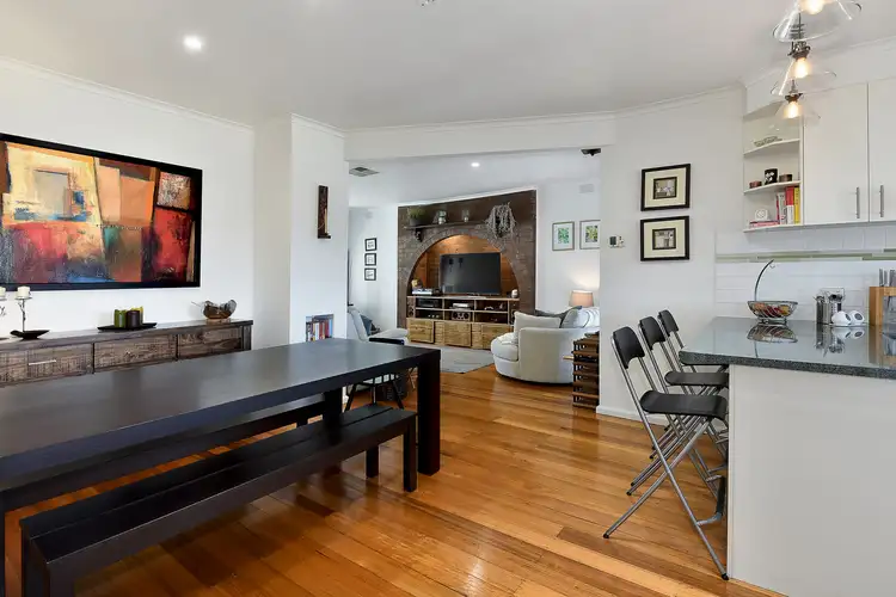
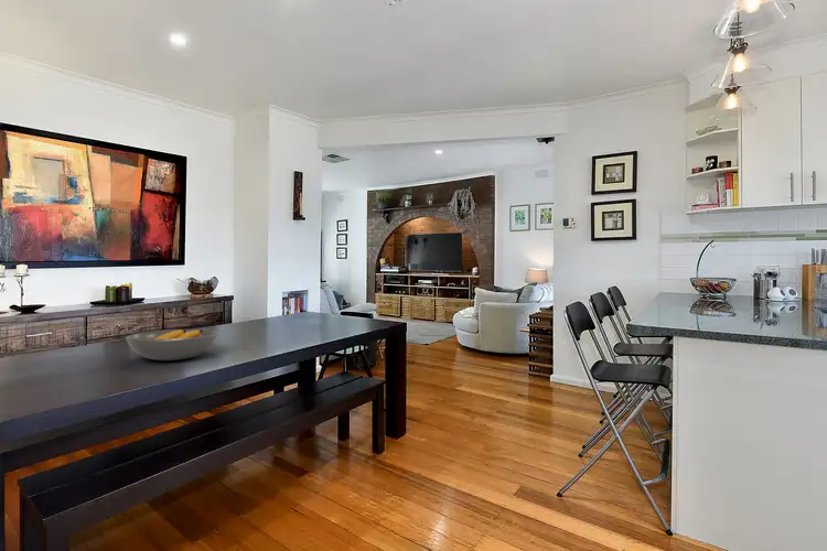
+ fruit bowl [125,328,219,361]
